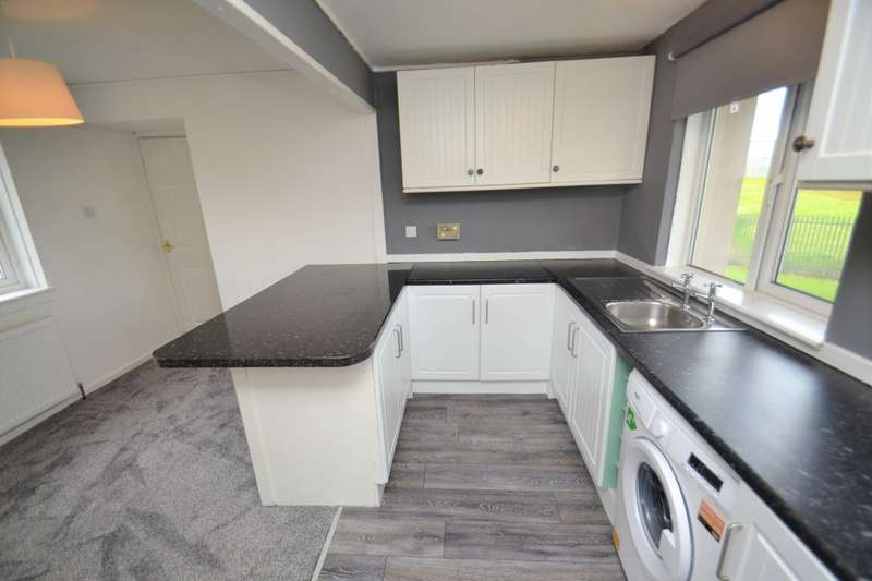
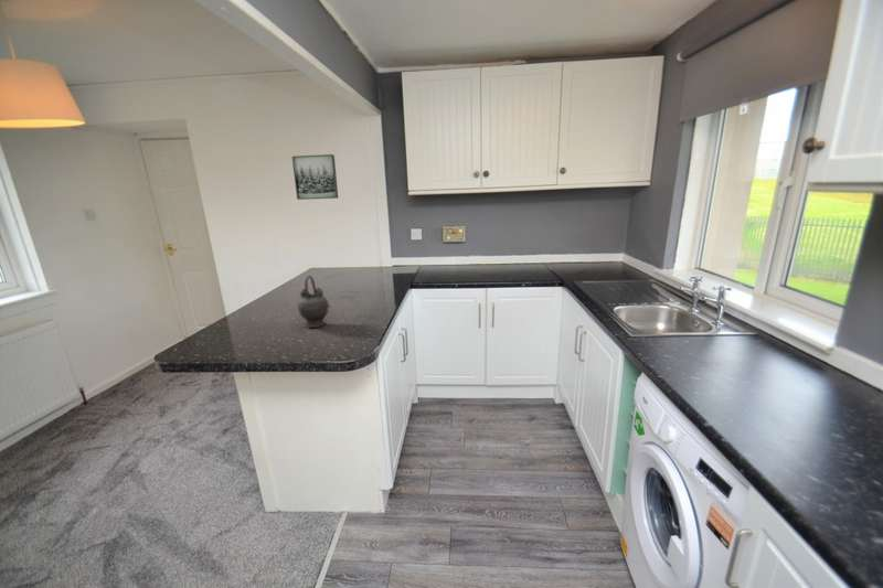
+ teapot [297,275,331,329]
+ wall art [291,153,339,201]
